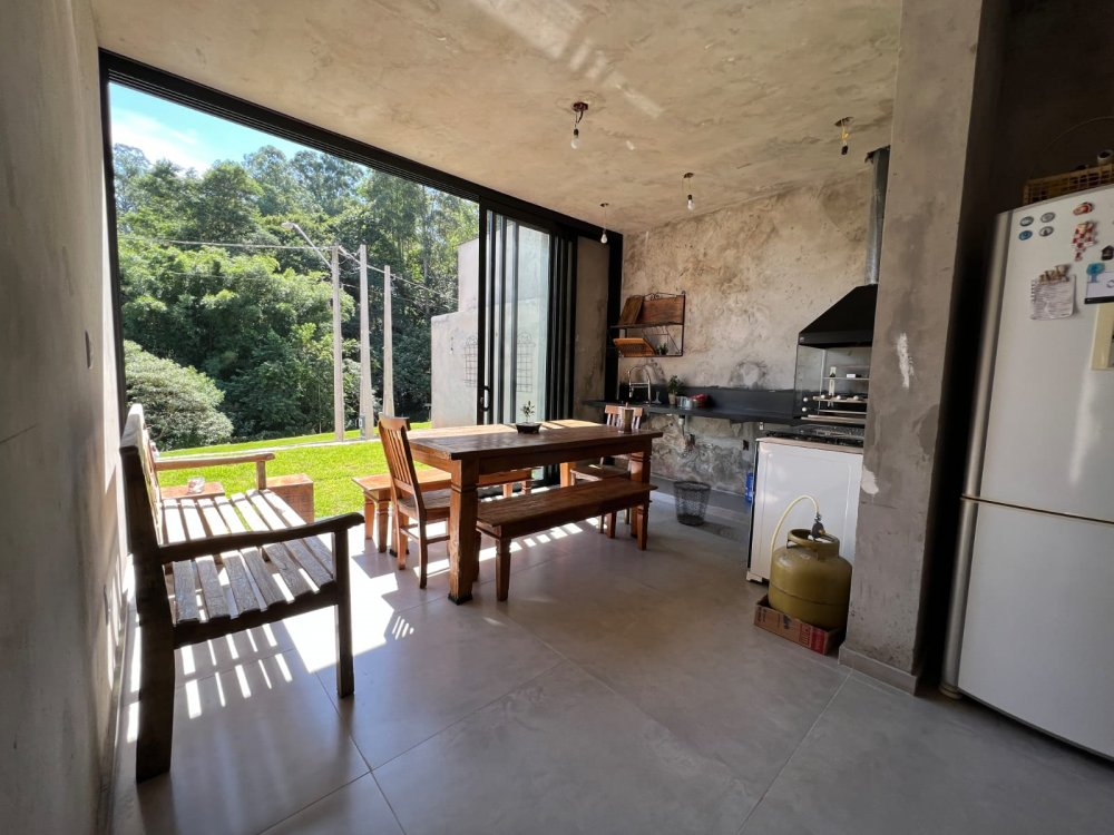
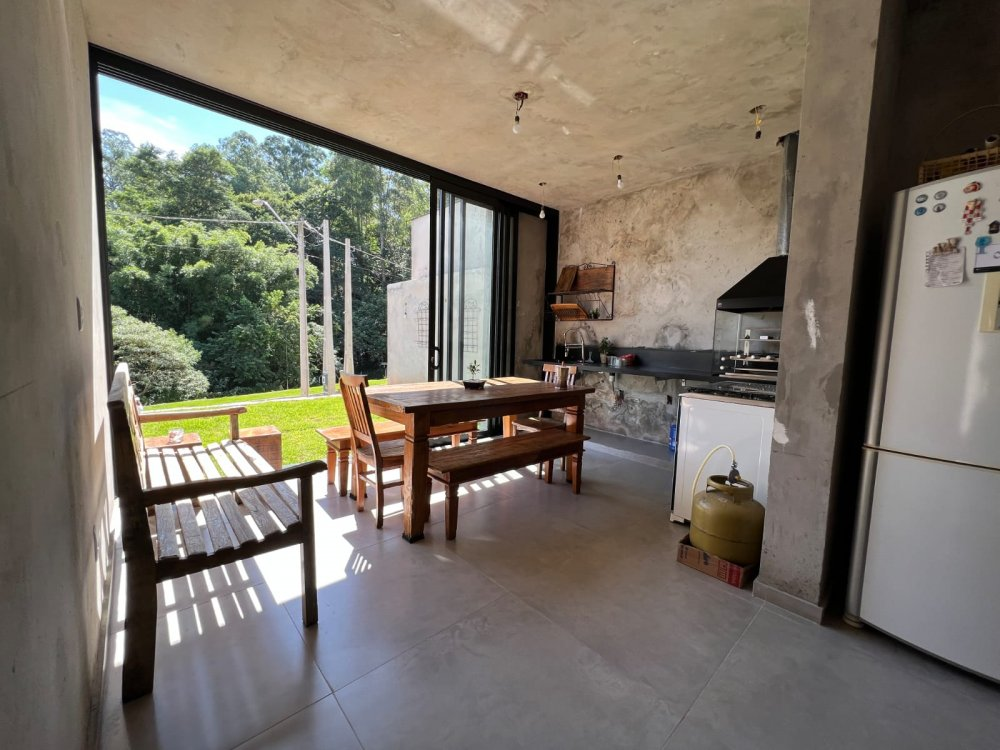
- wastebasket [672,480,712,527]
